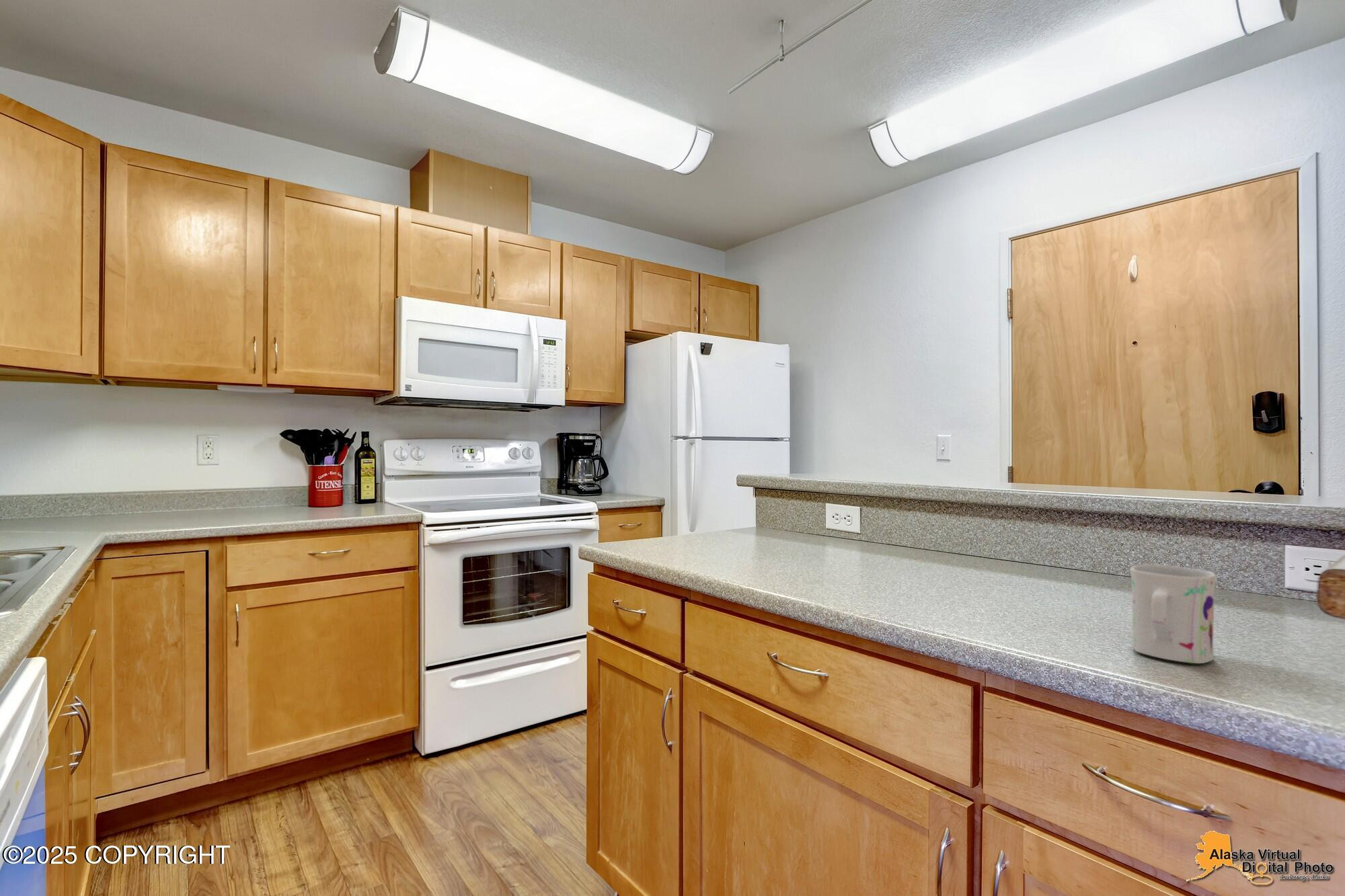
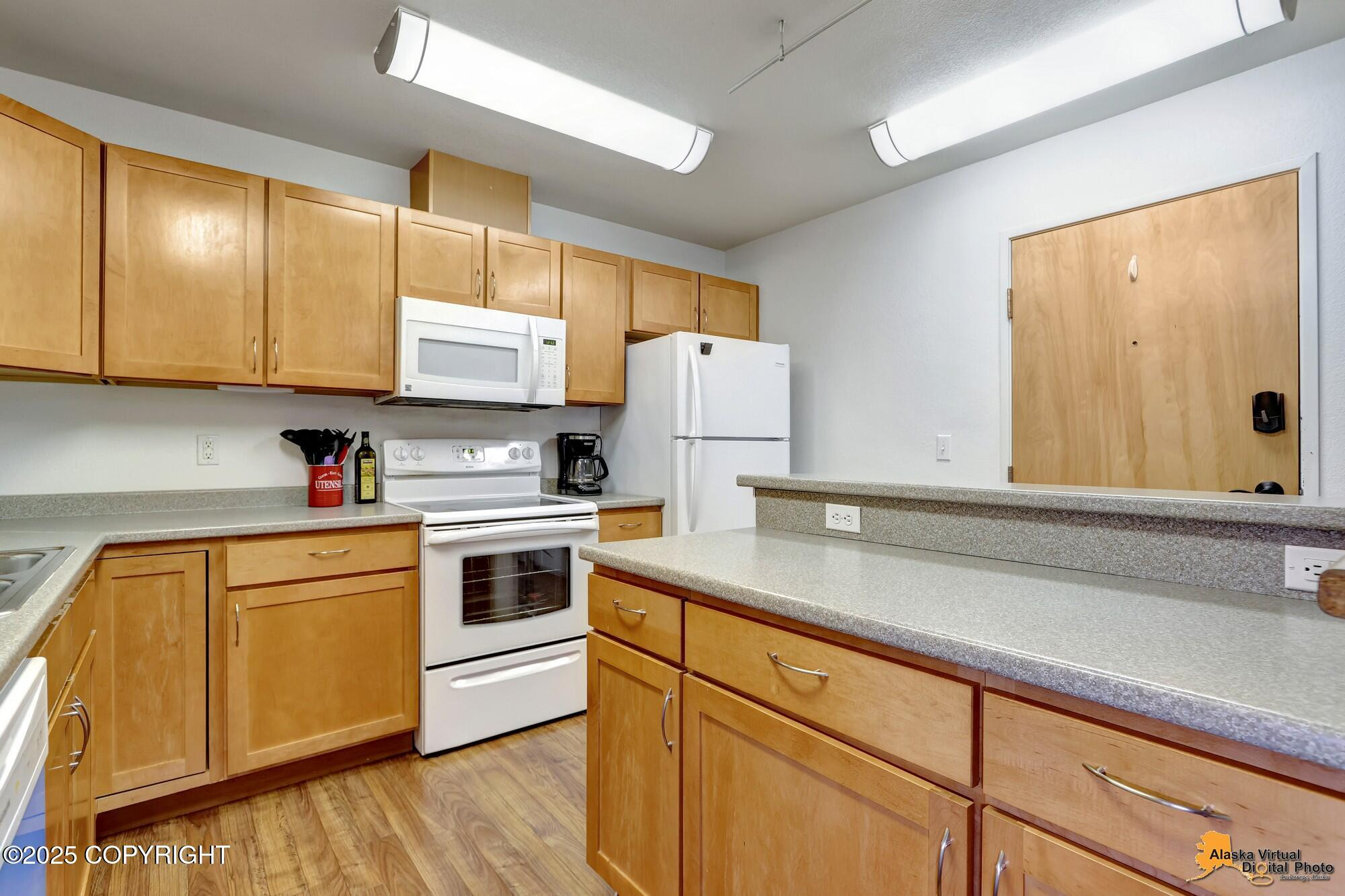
- mug [1130,563,1217,664]
